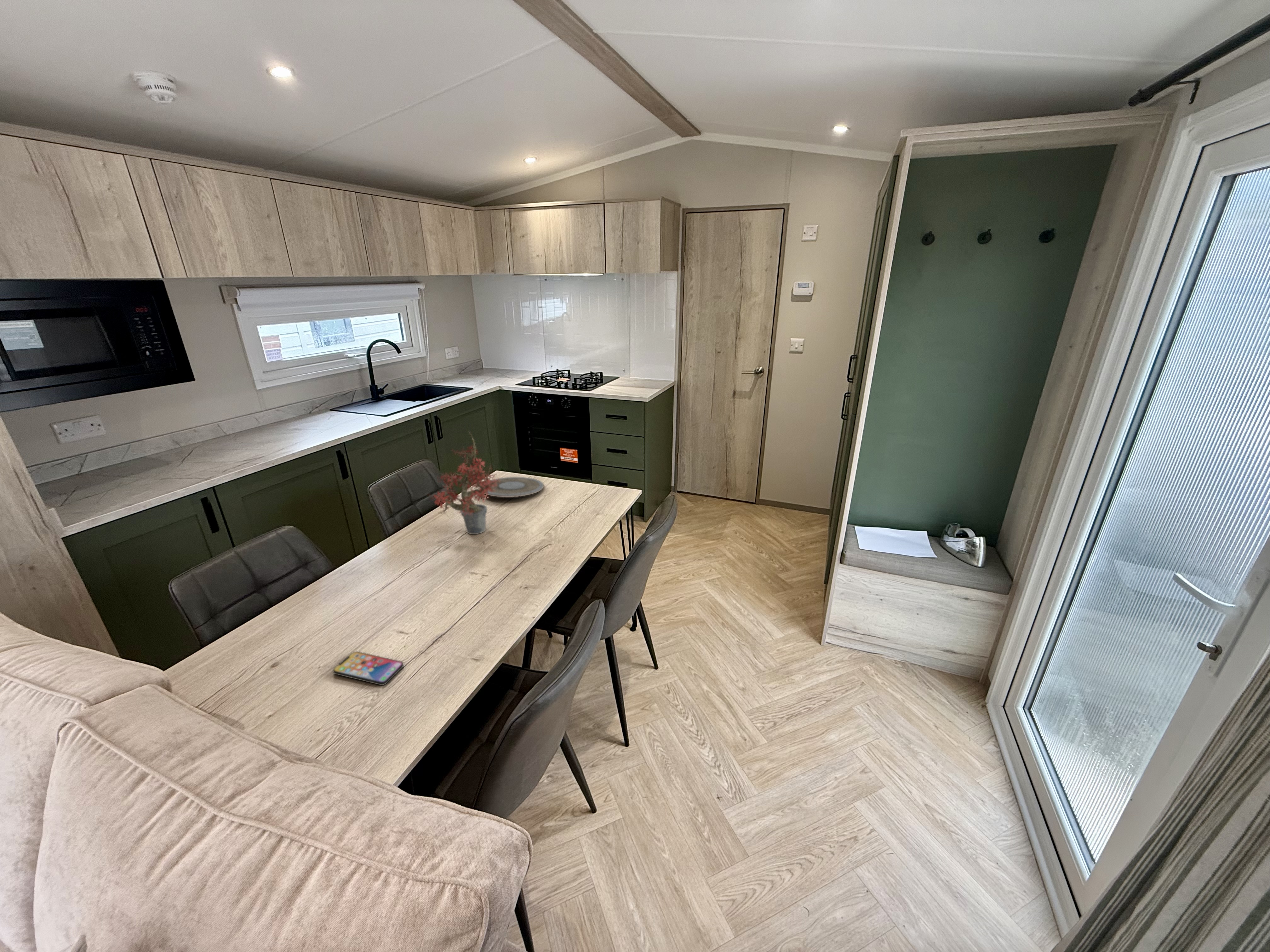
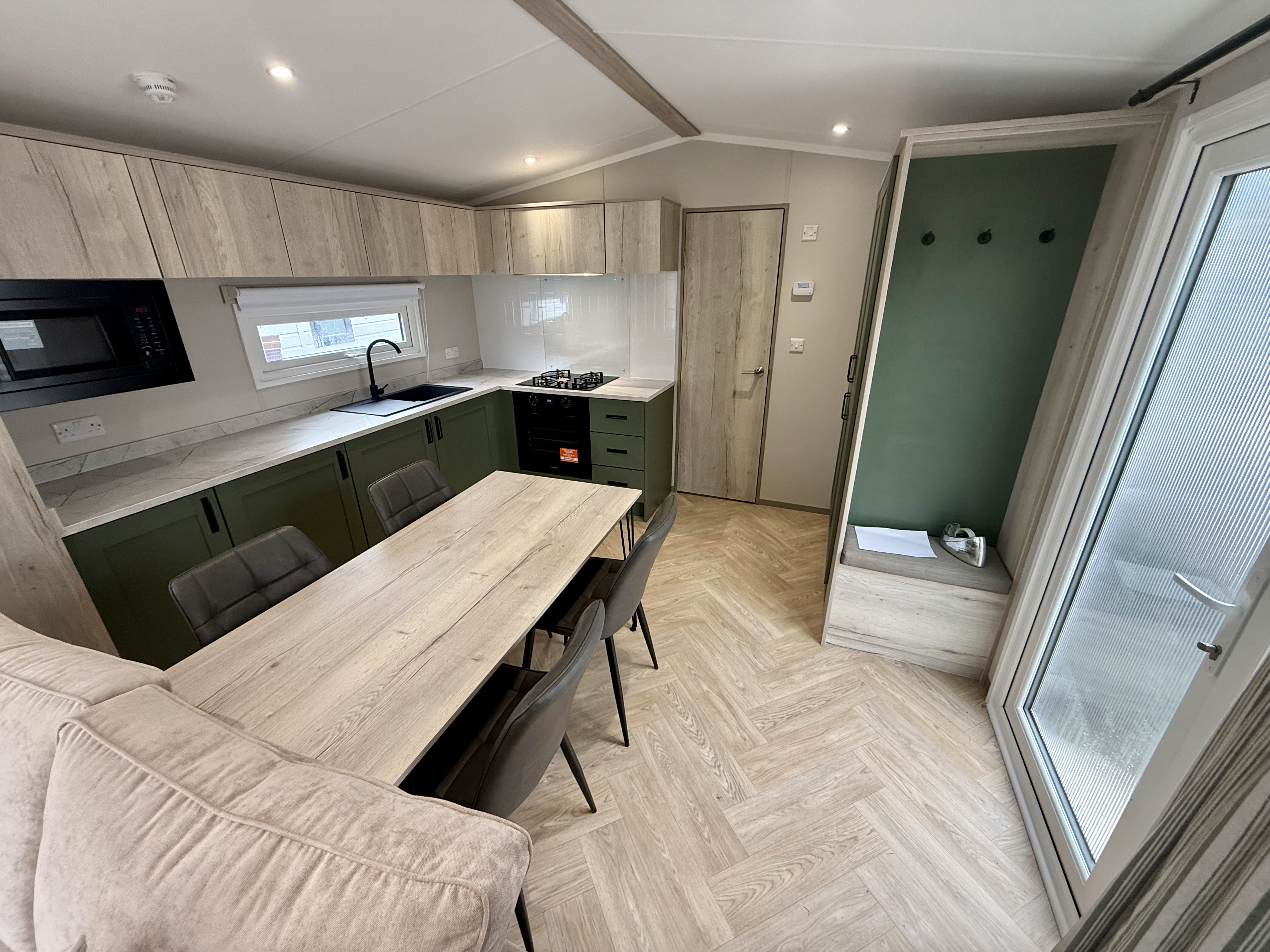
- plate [479,477,544,497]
- potted plant [427,431,501,535]
- smartphone [333,651,404,685]
